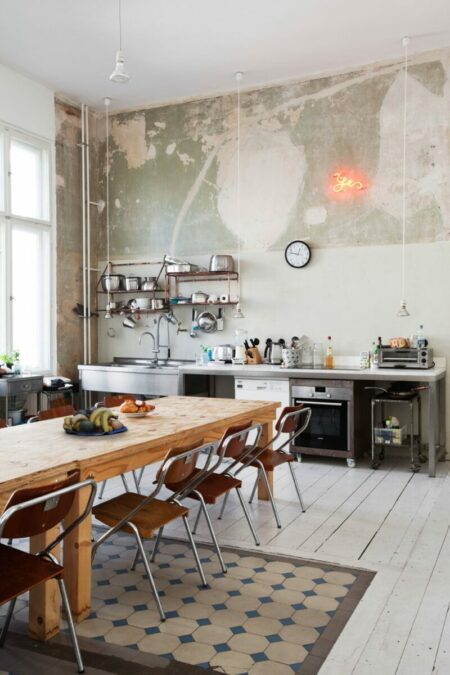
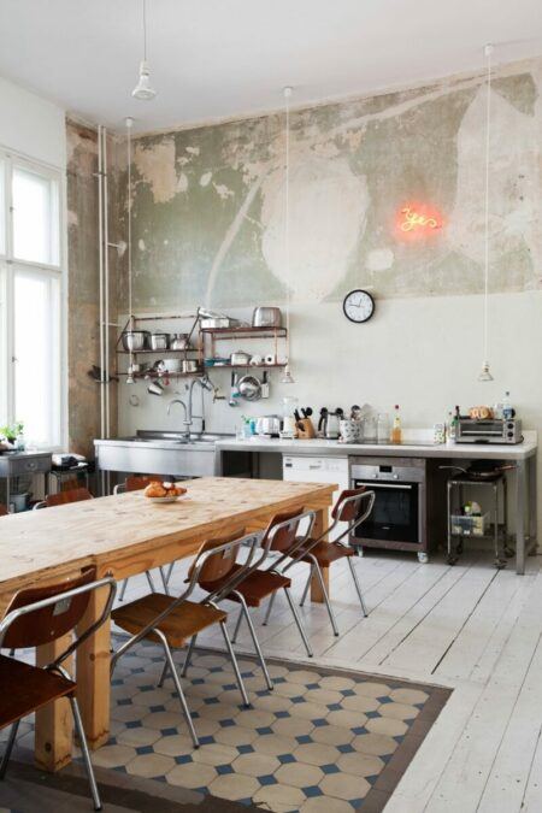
- fruit bowl [62,406,128,437]
